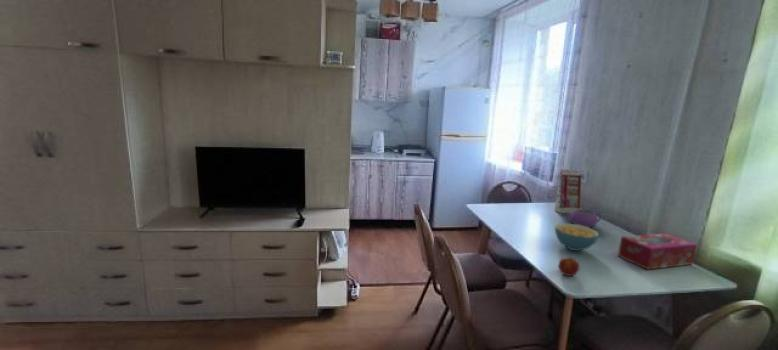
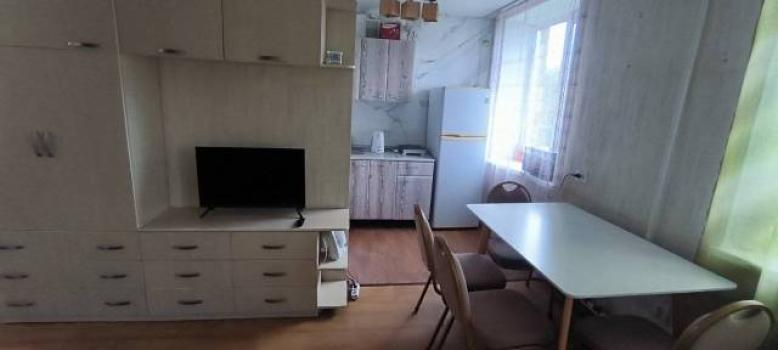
- cereal bowl [554,223,600,252]
- fruit [558,256,581,277]
- teapot [565,208,602,228]
- gift box [554,168,583,214]
- tissue box [617,232,698,271]
